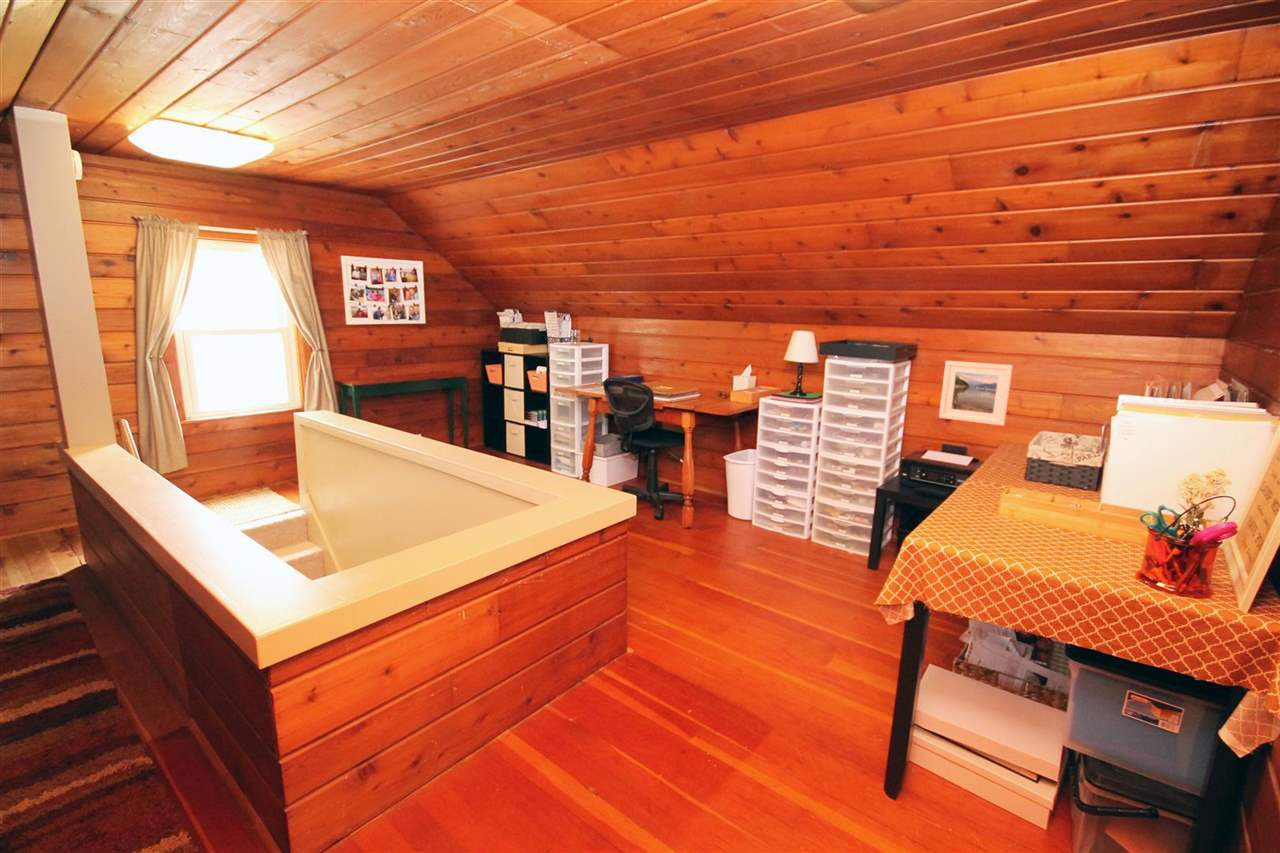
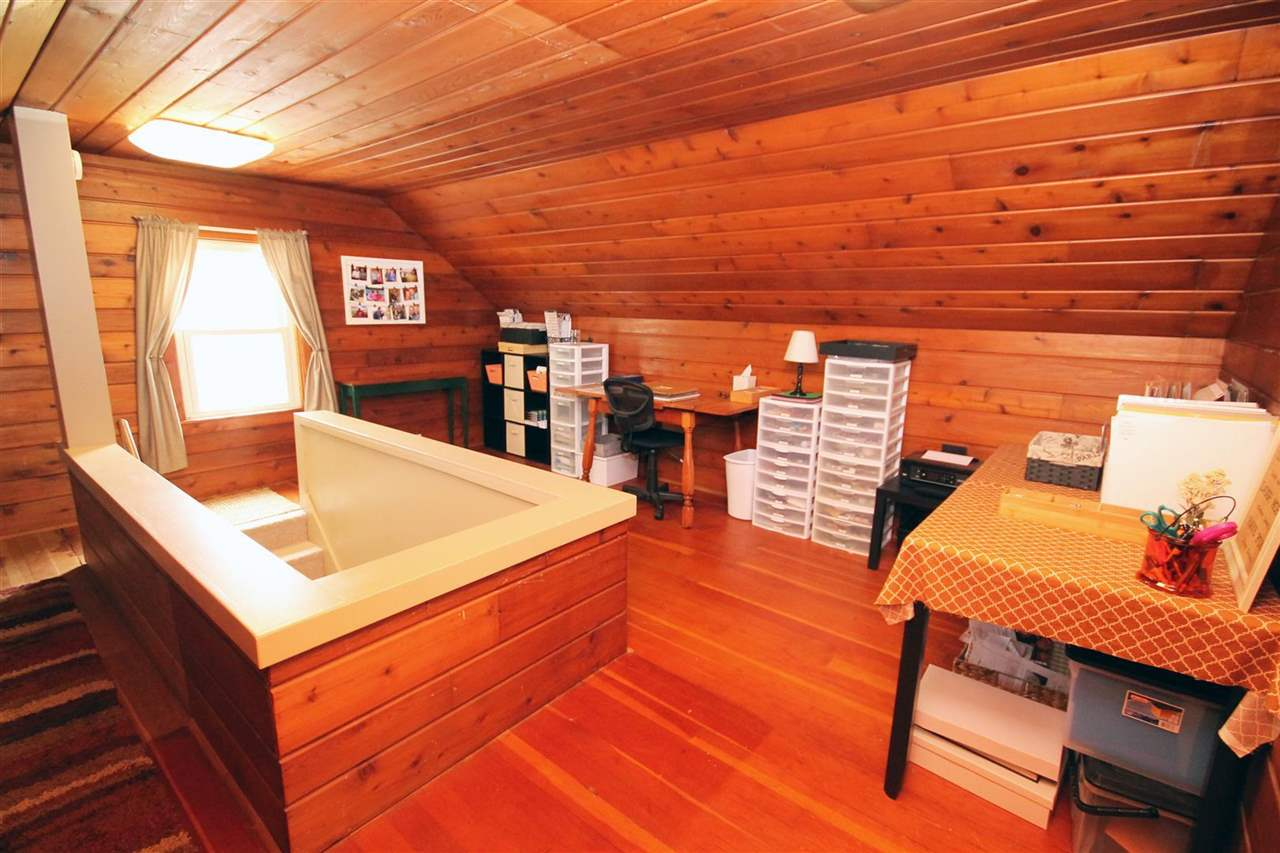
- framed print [938,360,1014,427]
